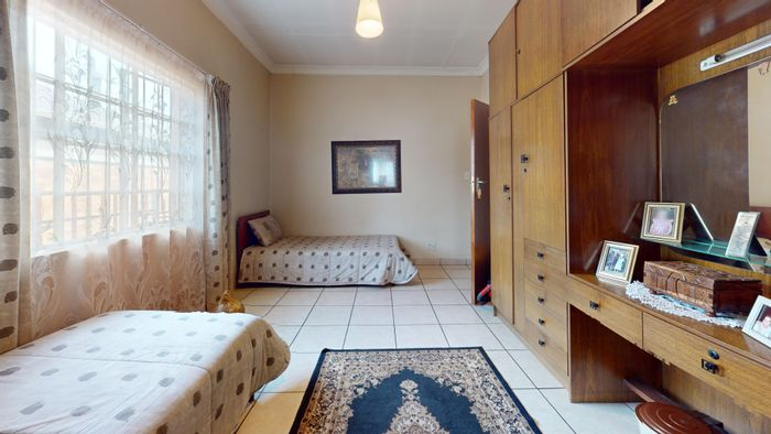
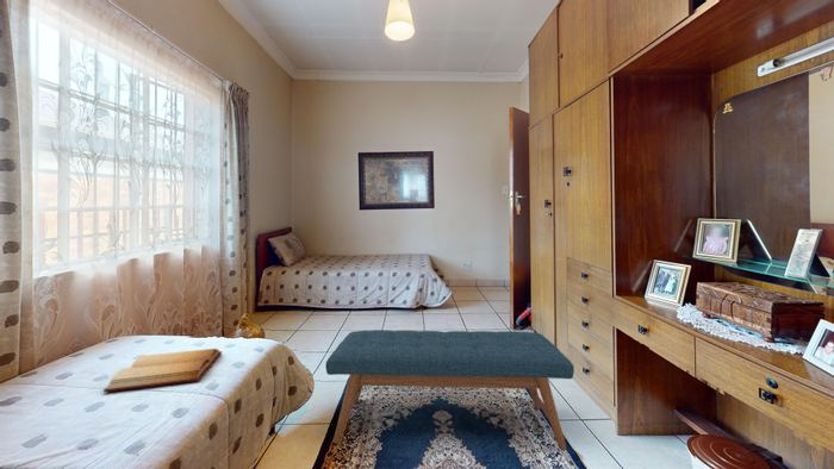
+ bible [102,348,223,393]
+ bench [324,329,575,451]
